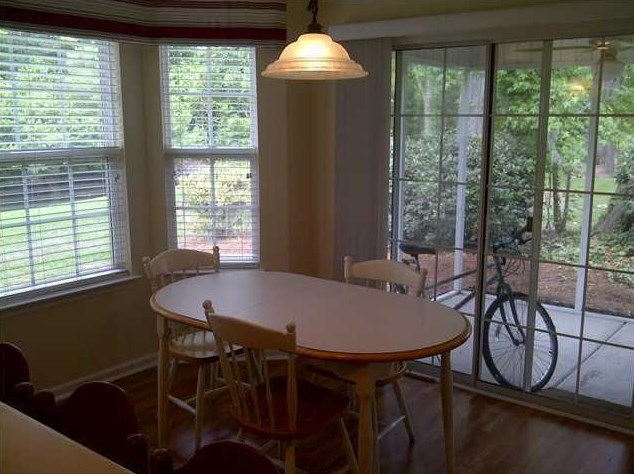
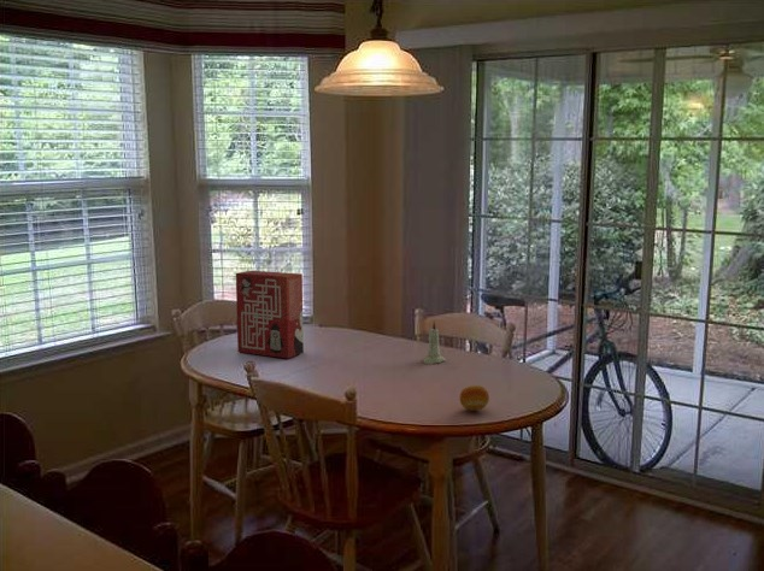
+ candle [422,320,447,365]
+ fruit [458,384,490,412]
+ cereal box [235,270,305,359]
